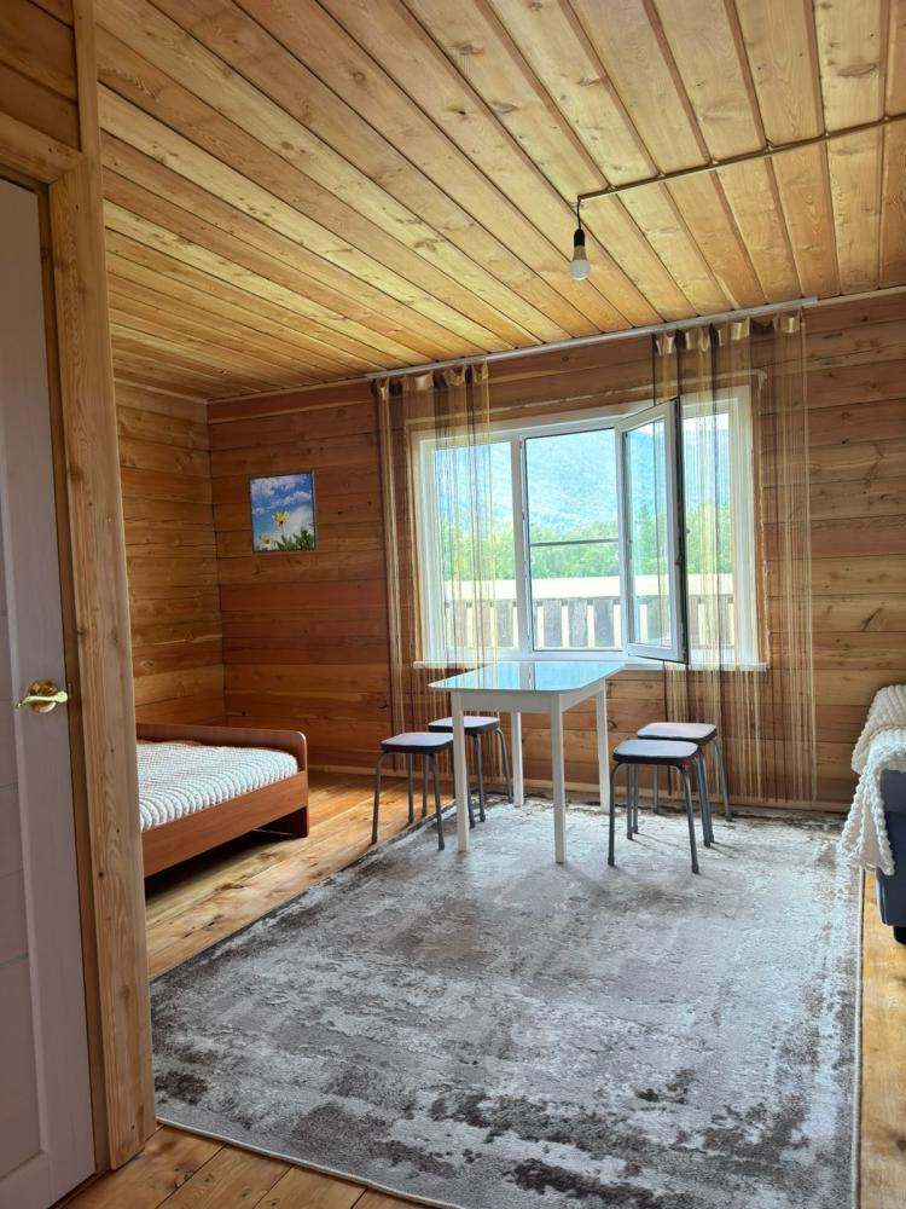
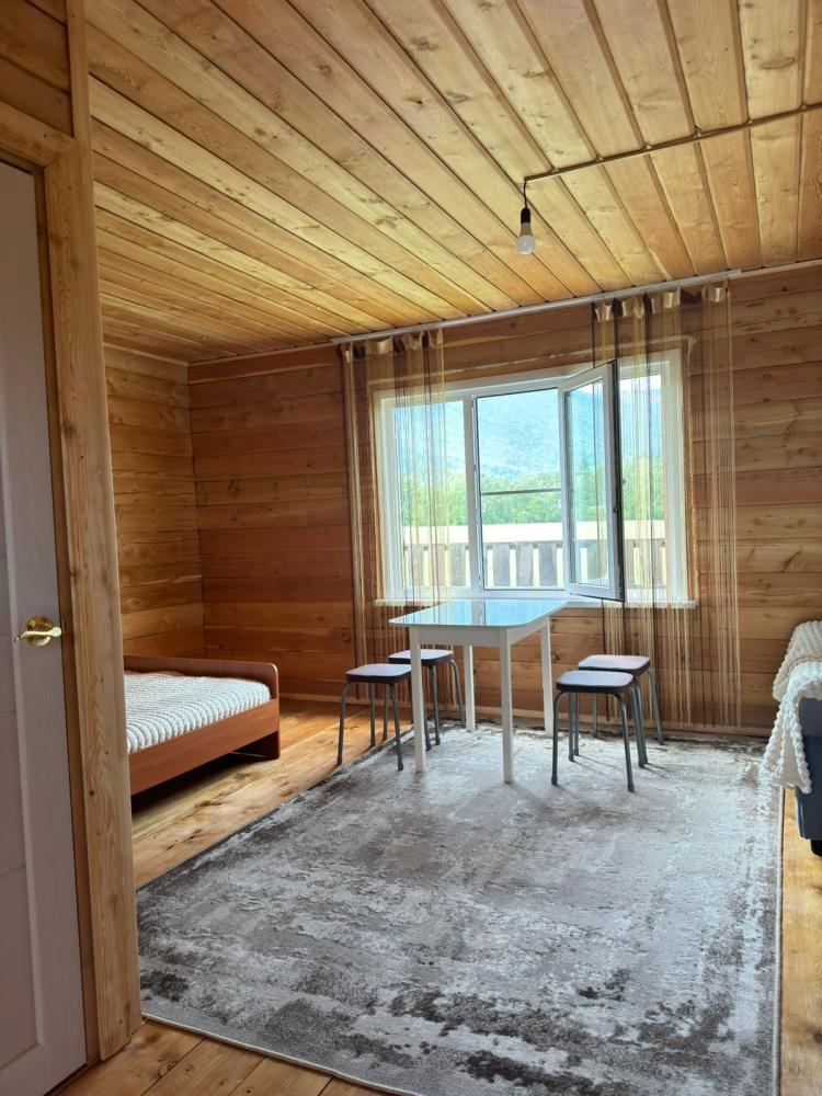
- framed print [248,469,319,554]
